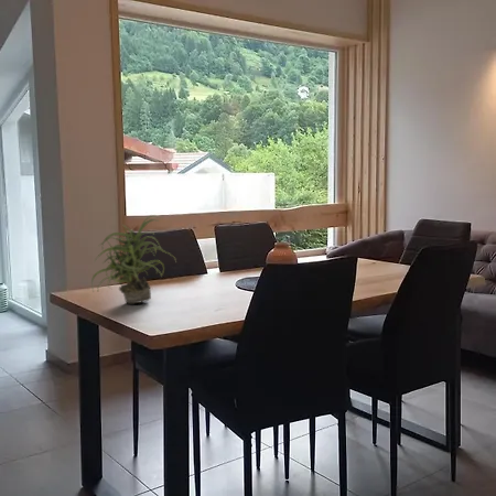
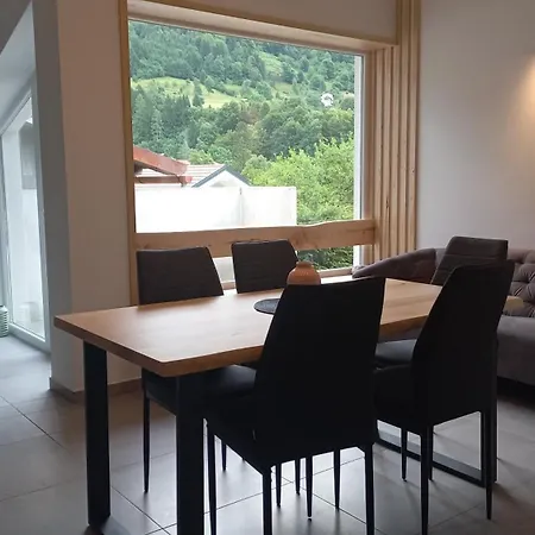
- potted plant [90,214,177,305]
